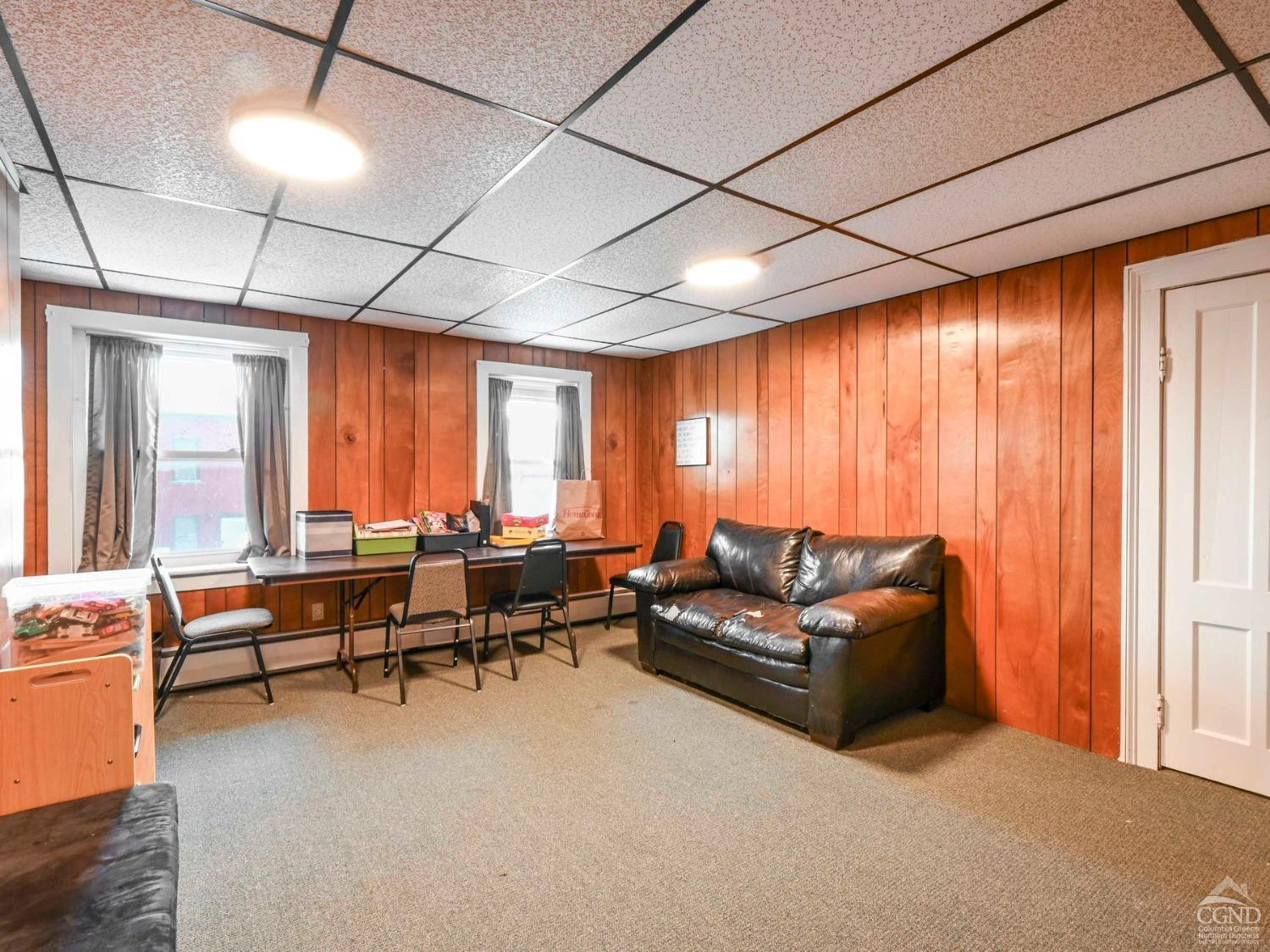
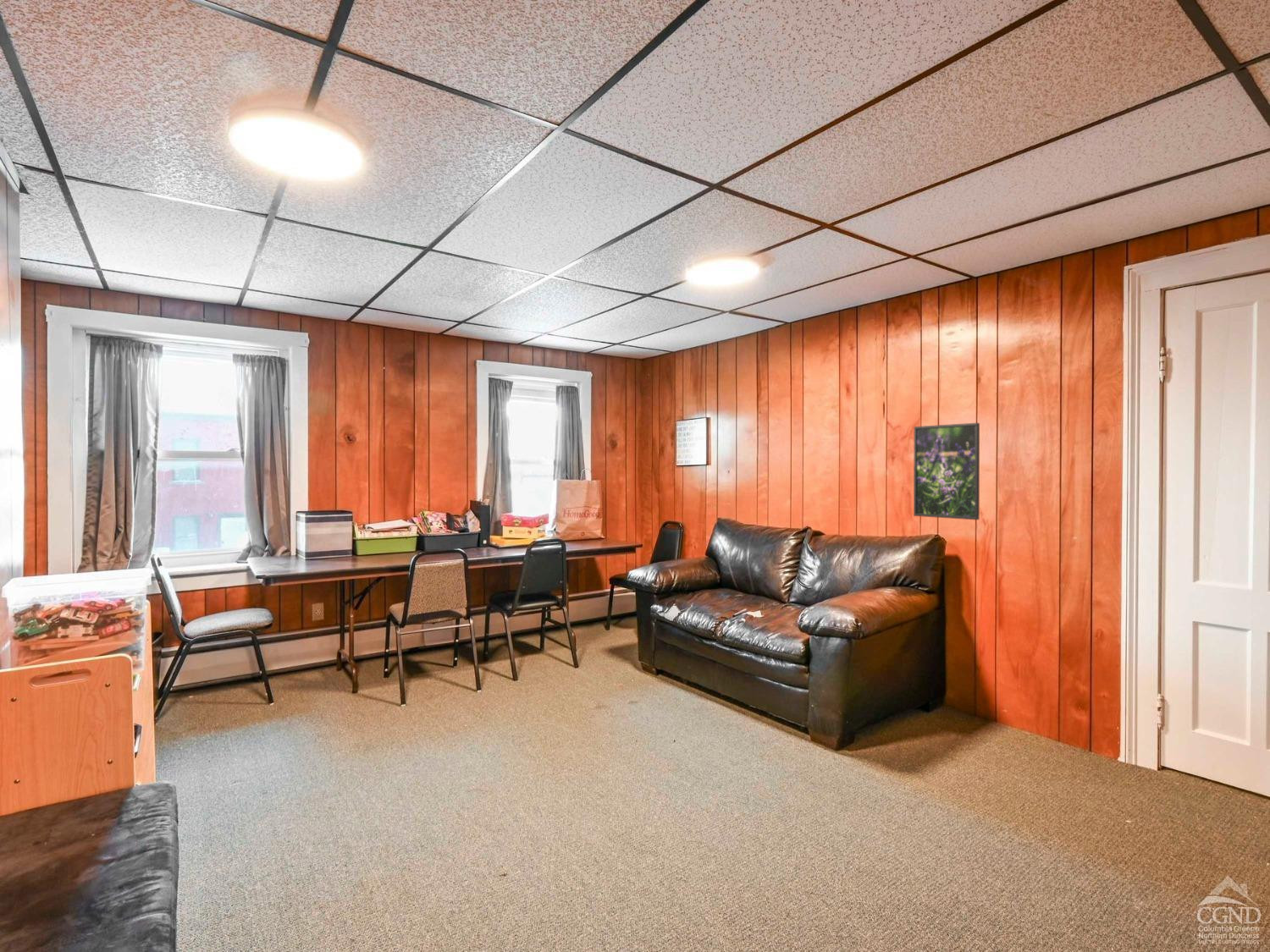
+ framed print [913,422,980,520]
